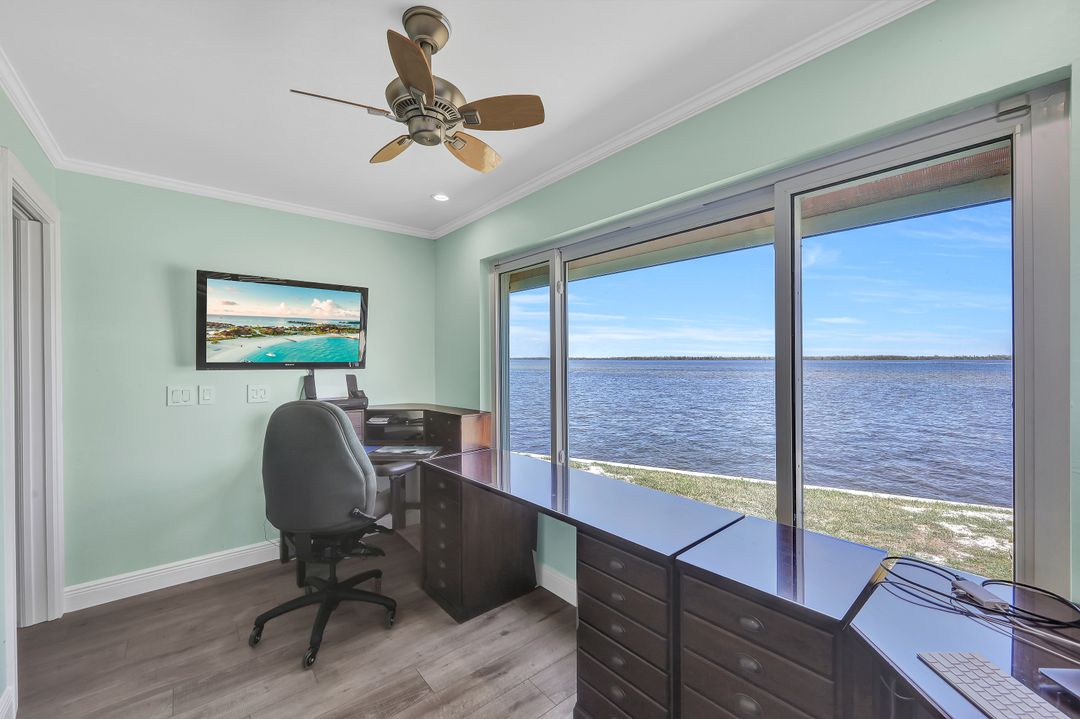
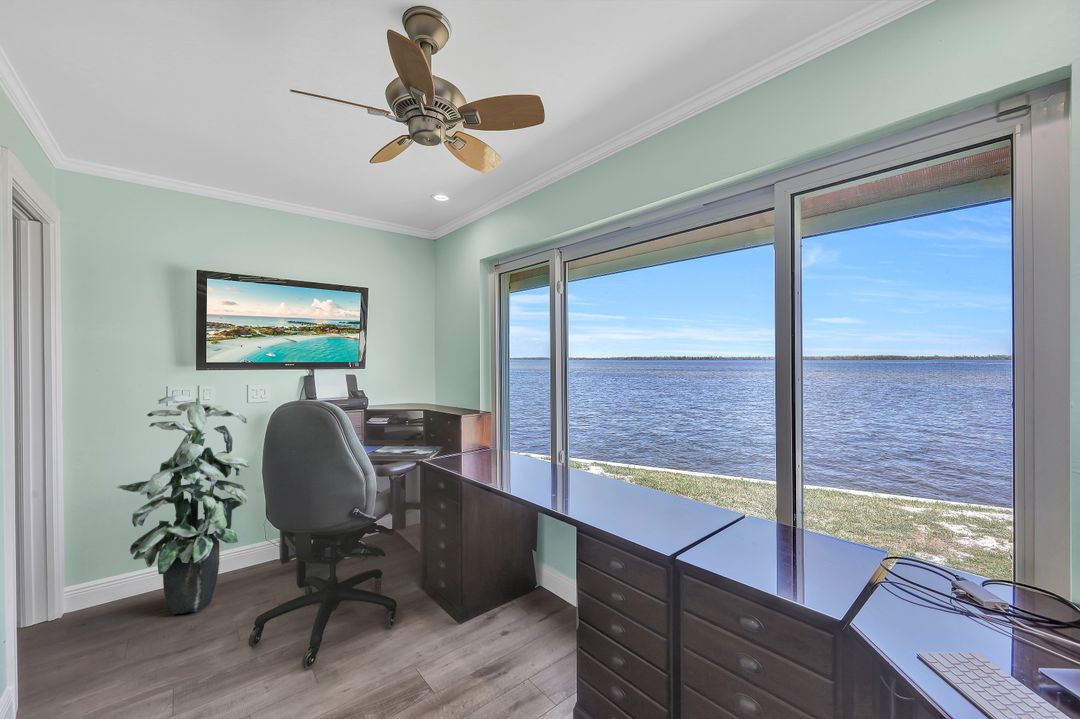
+ indoor plant [116,395,251,615]
